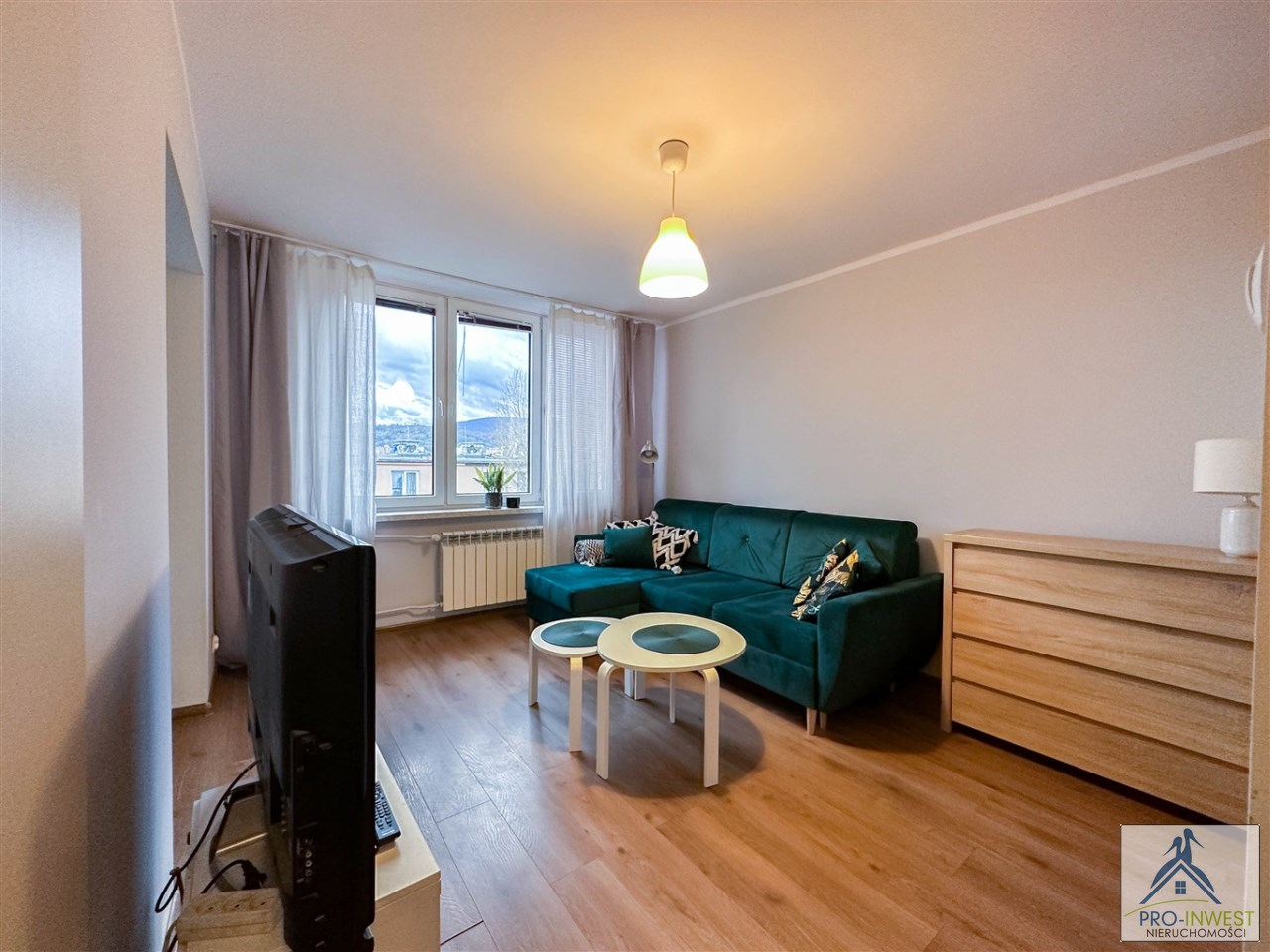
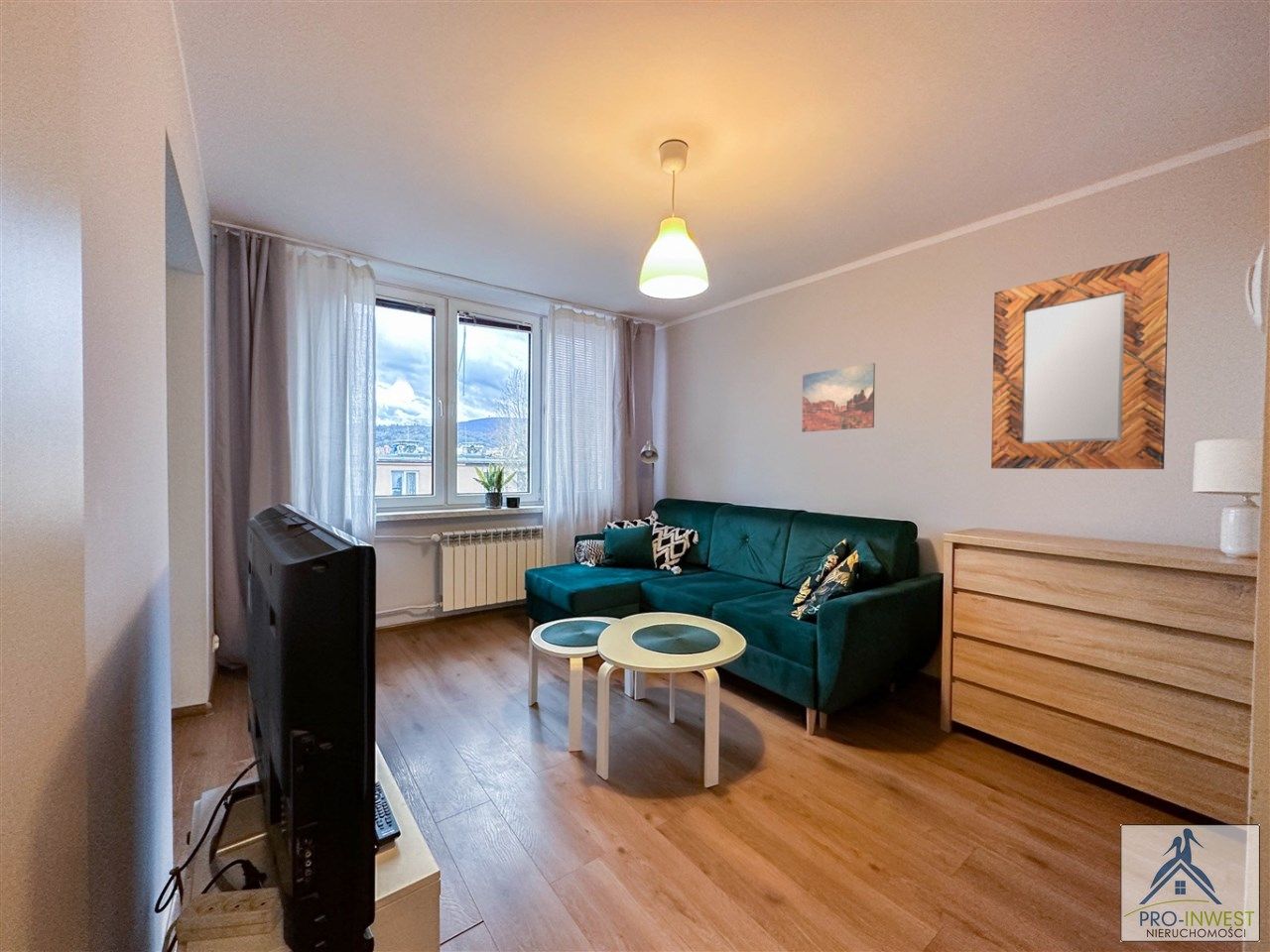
+ wall art [801,362,876,433]
+ home mirror [990,251,1171,470]
